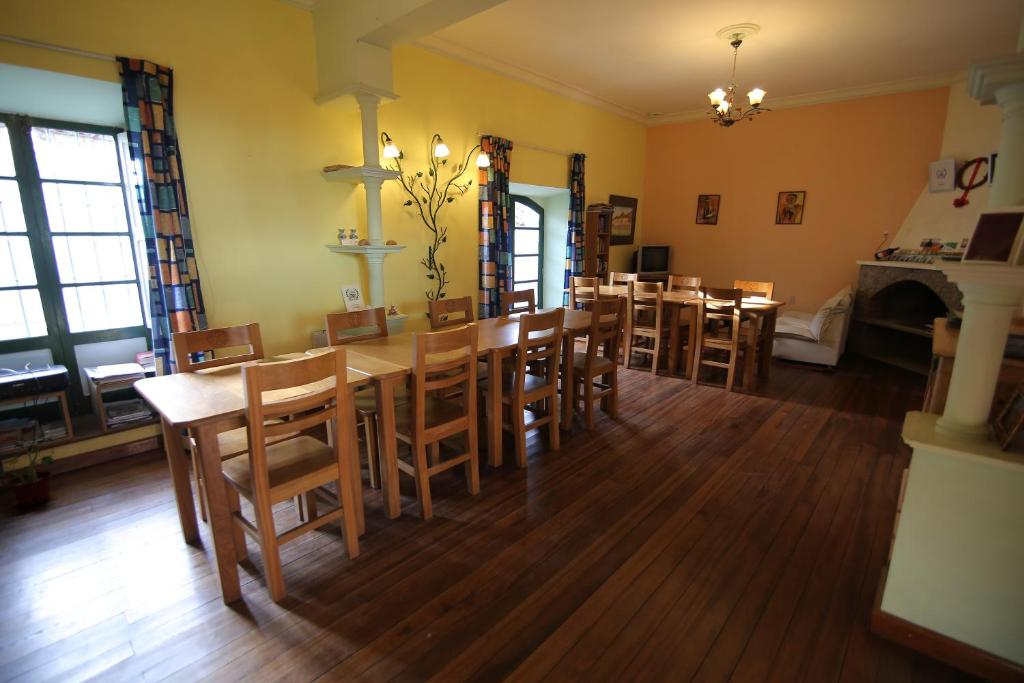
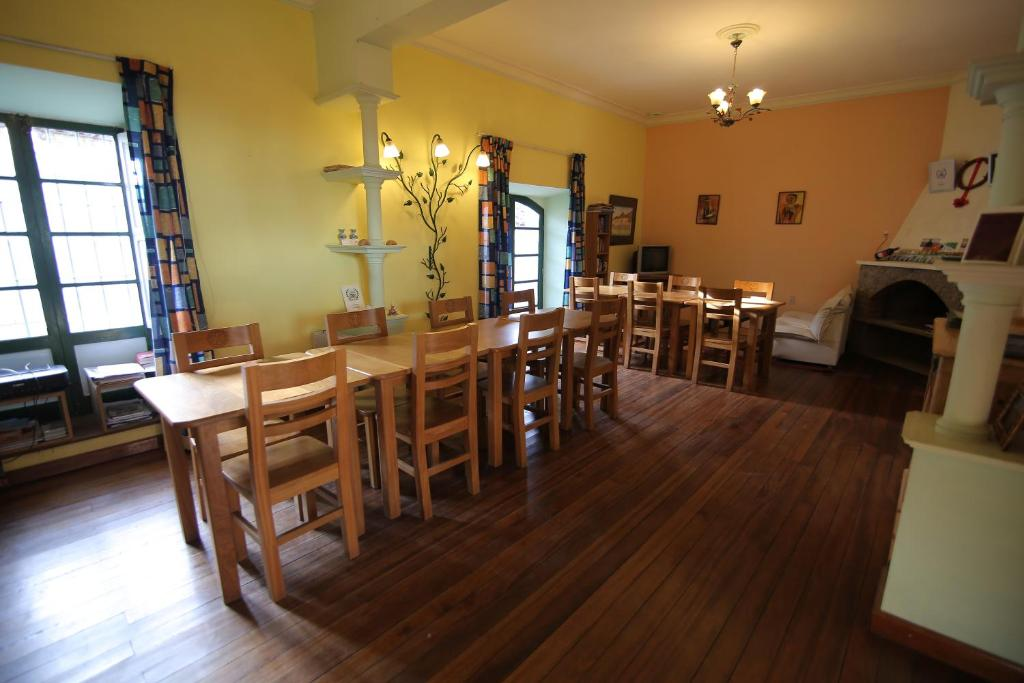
- potted plant [0,435,60,507]
